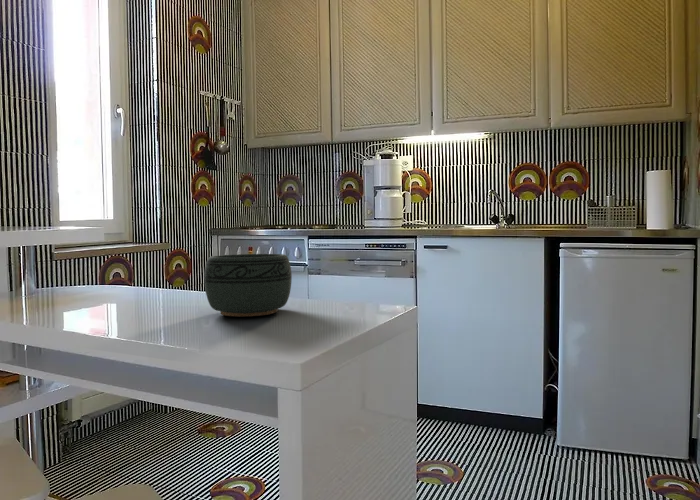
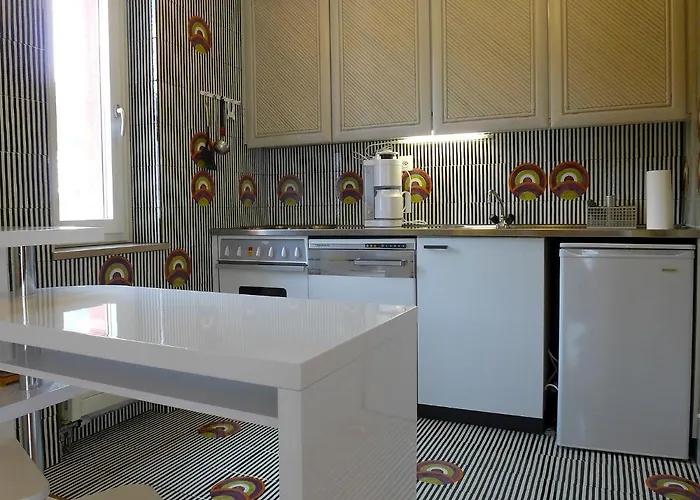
- bowl [203,253,293,317]
